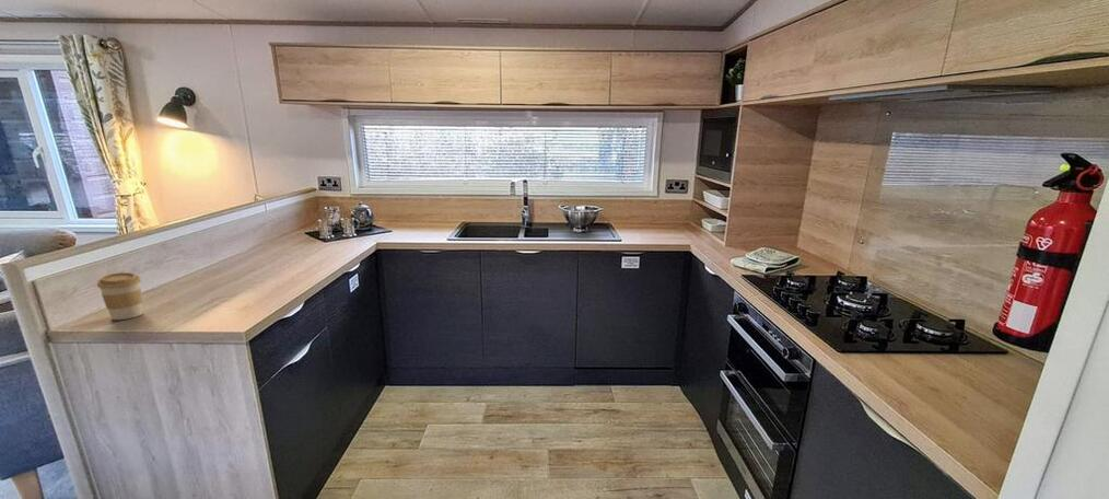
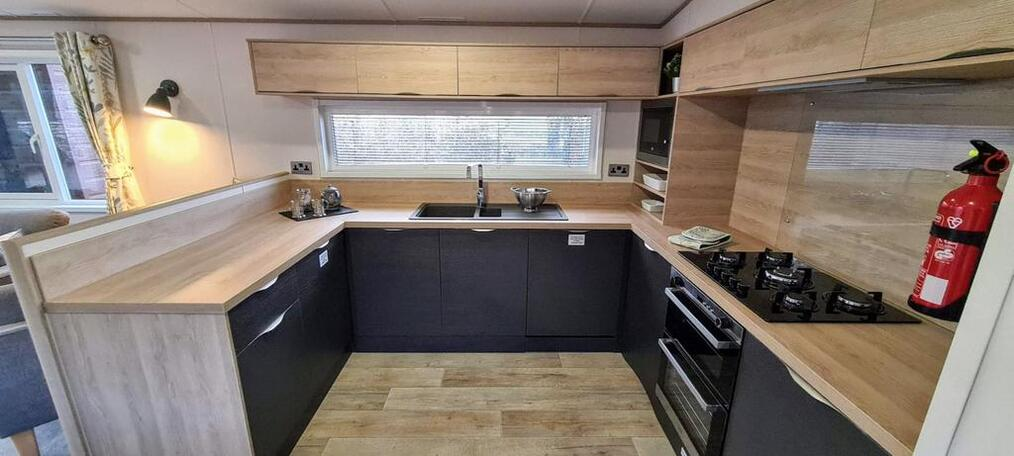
- coffee cup [96,271,144,321]
